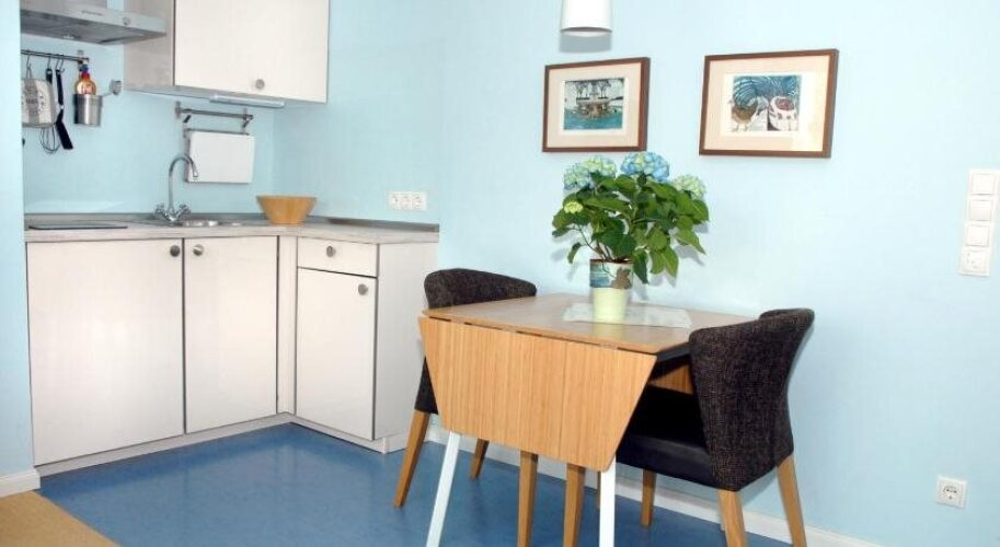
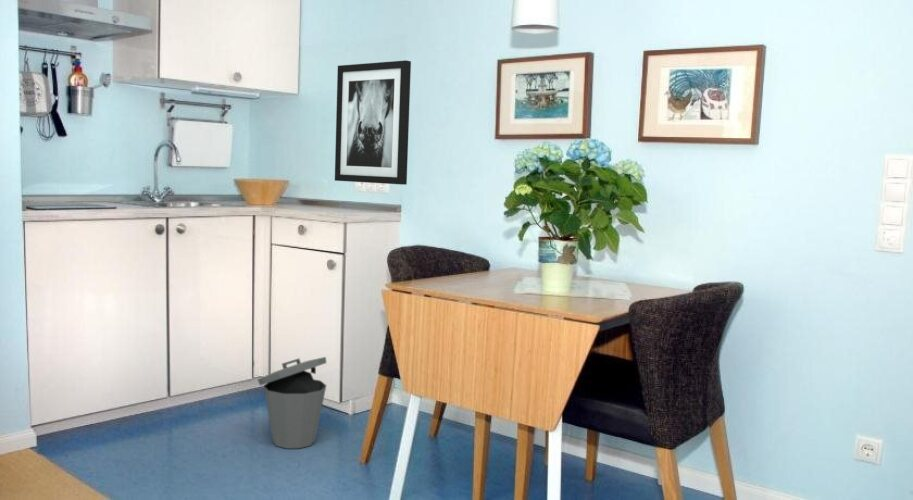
+ wall art [334,59,412,186]
+ trash can [257,356,328,450]
